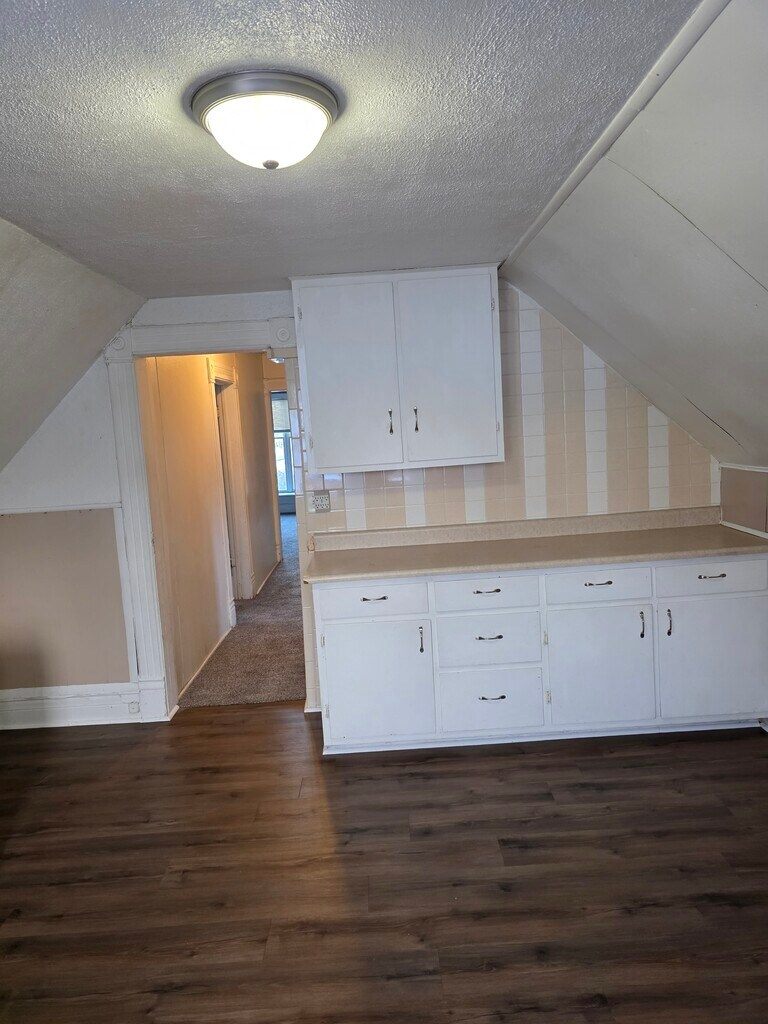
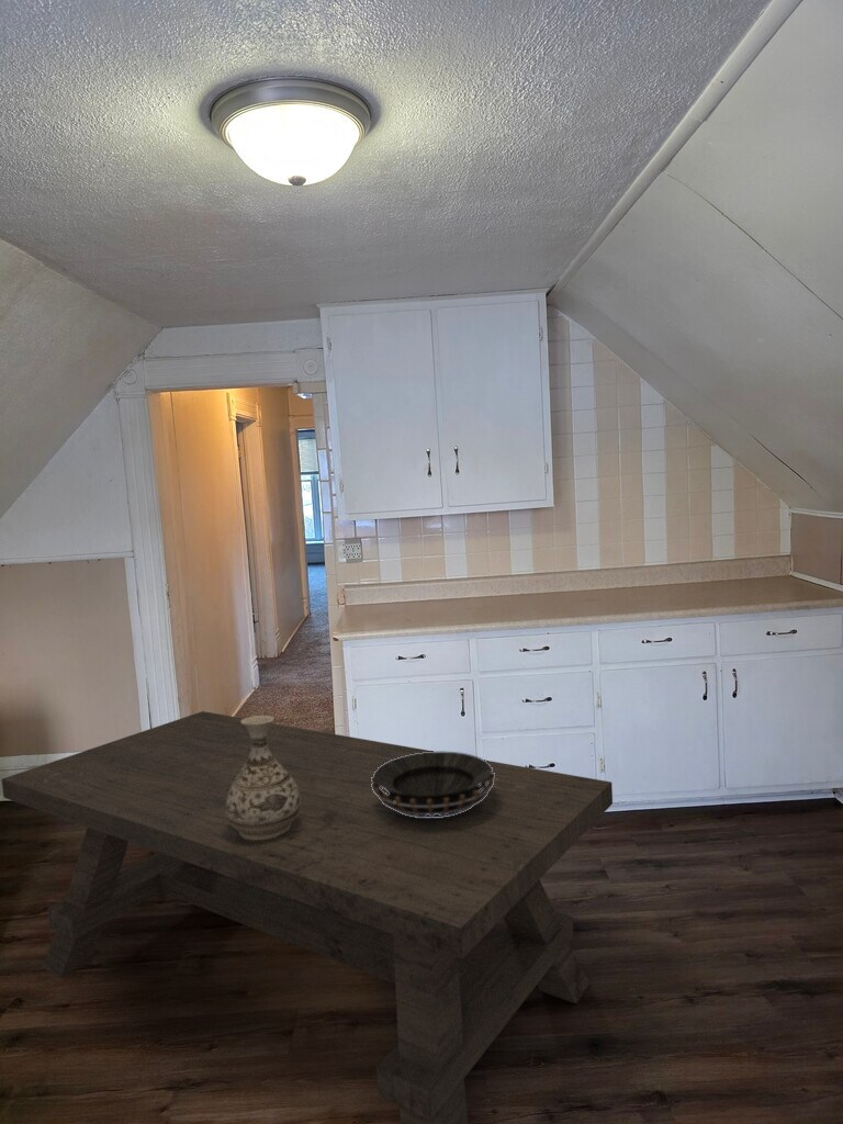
+ dining table [1,710,614,1124]
+ vase [226,715,301,840]
+ decorative bowl [371,751,495,818]
